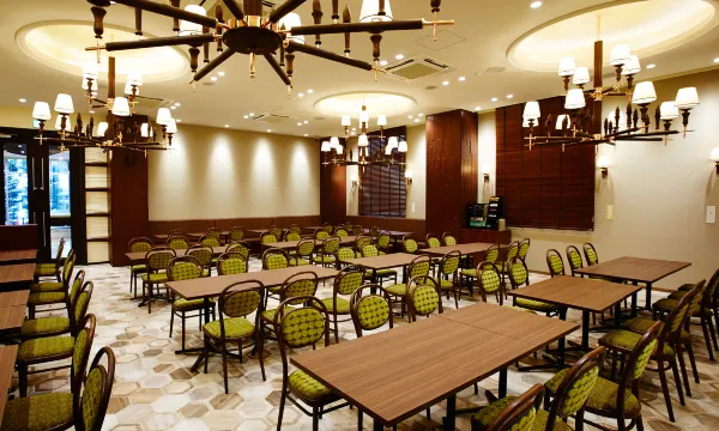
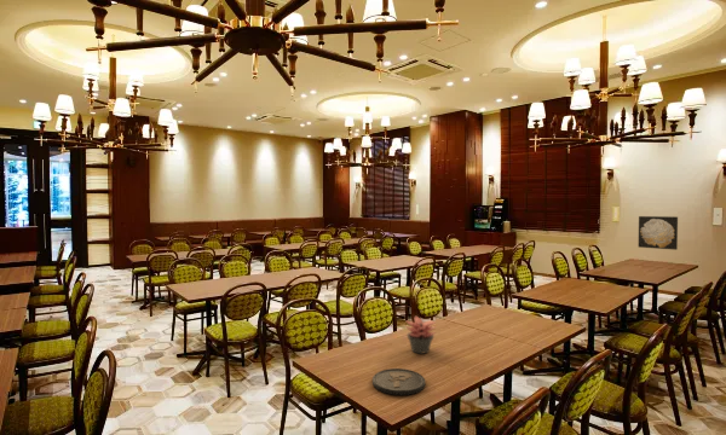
+ wall art [638,215,679,251]
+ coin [371,367,426,396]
+ succulent plant [405,315,437,355]
